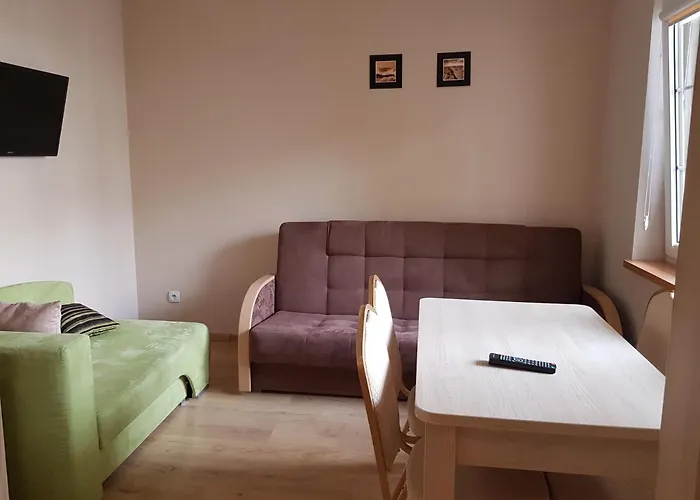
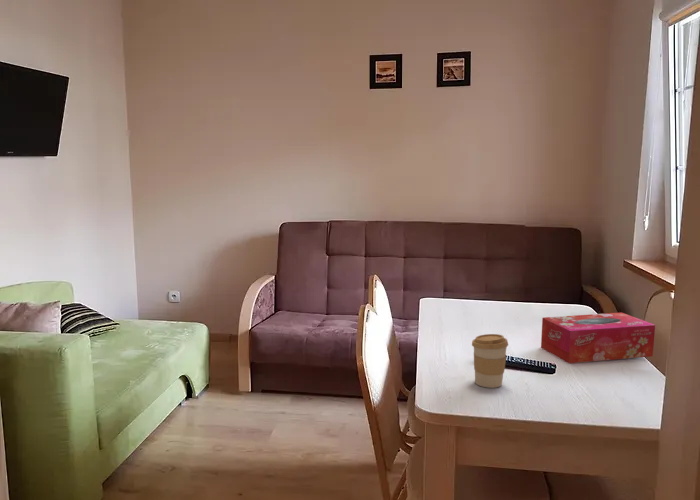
+ coffee cup [471,333,509,389]
+ tissue box [540,311,656,364]
